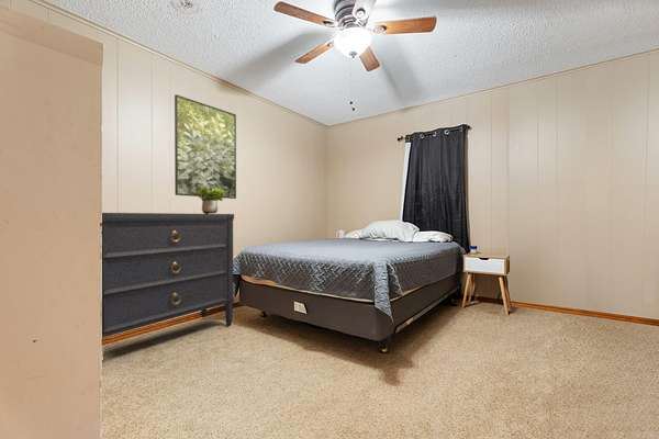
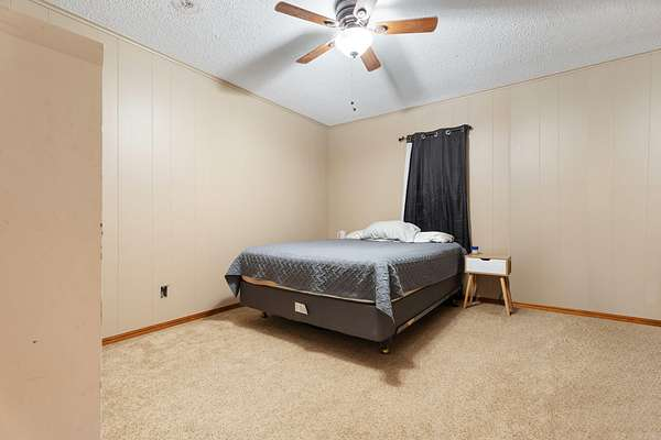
- potted plant [192,185,228,214]
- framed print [174,93,237,200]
- dresser [101,212,235,339]
